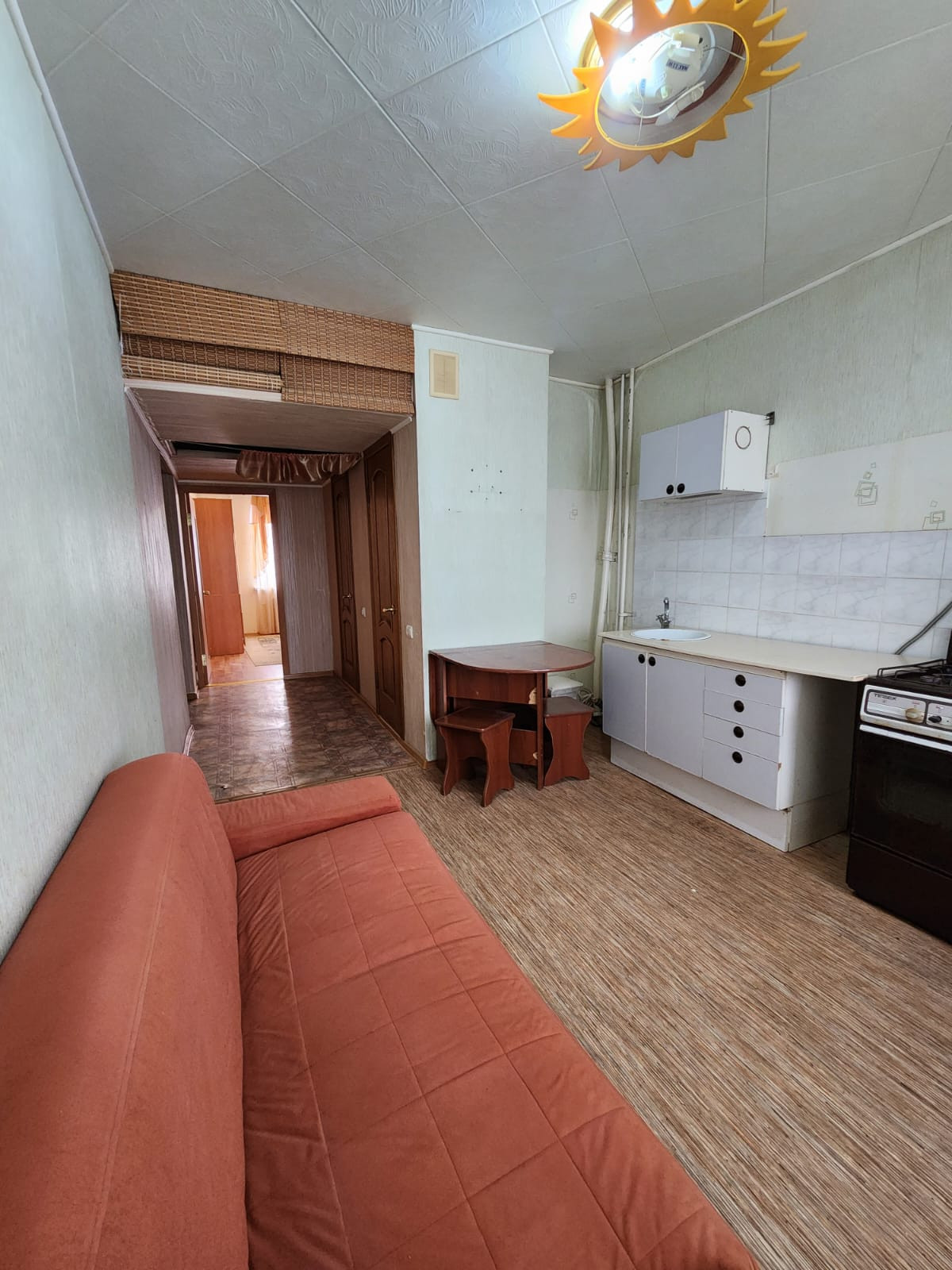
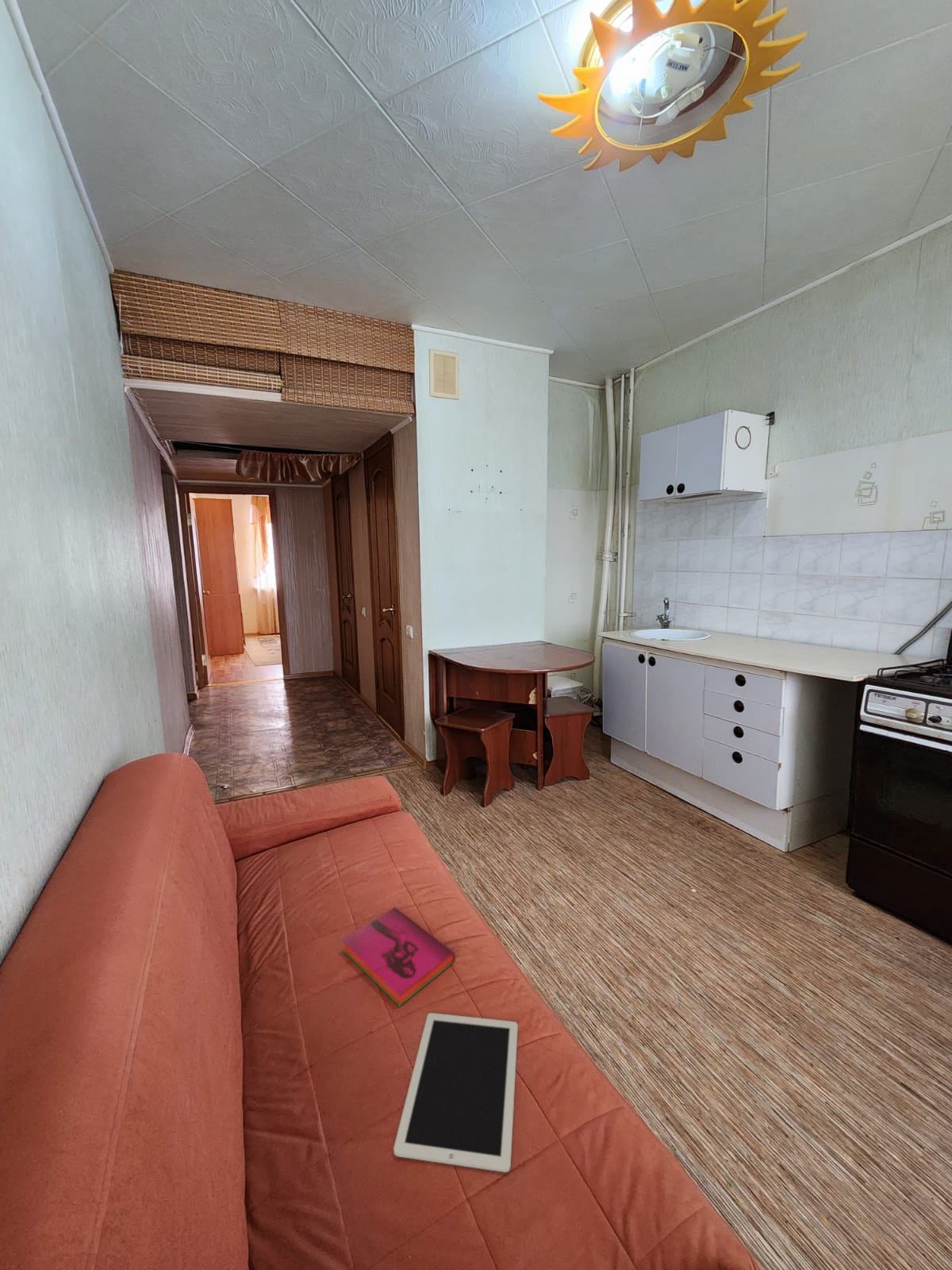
+ tablet [393,1012,519,1173]
+ hardback book [341,906,455,1007]
